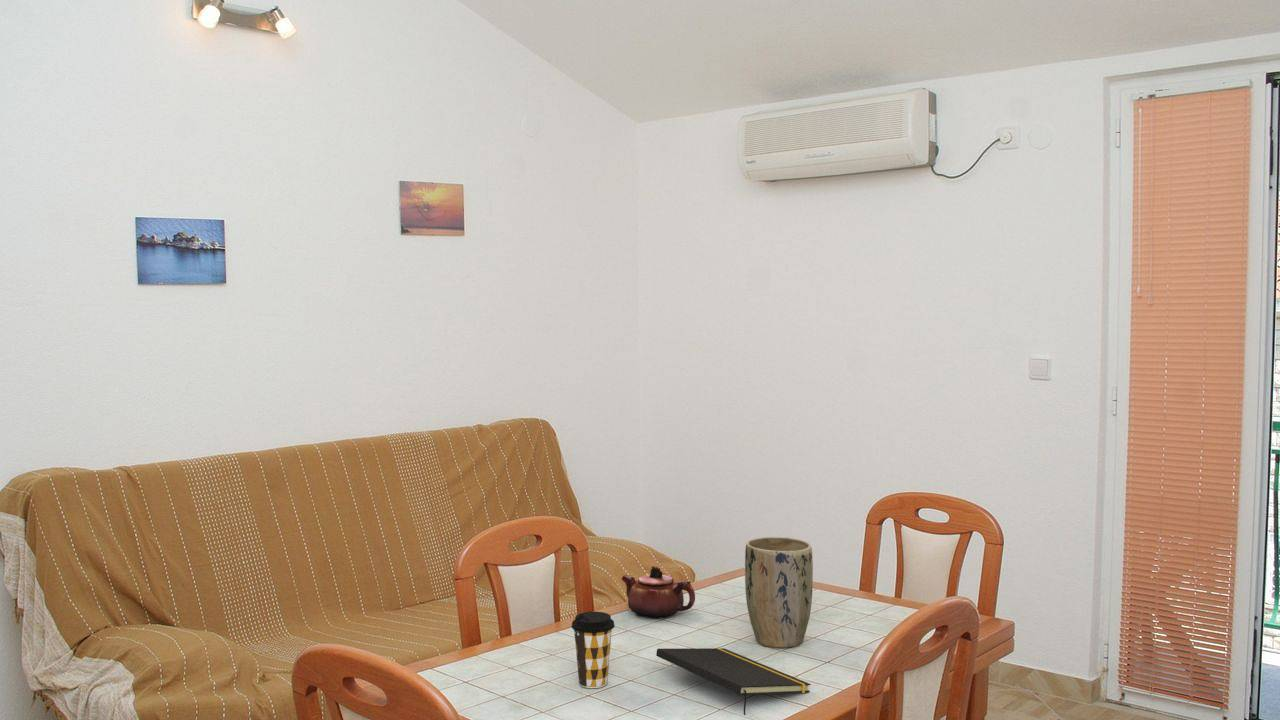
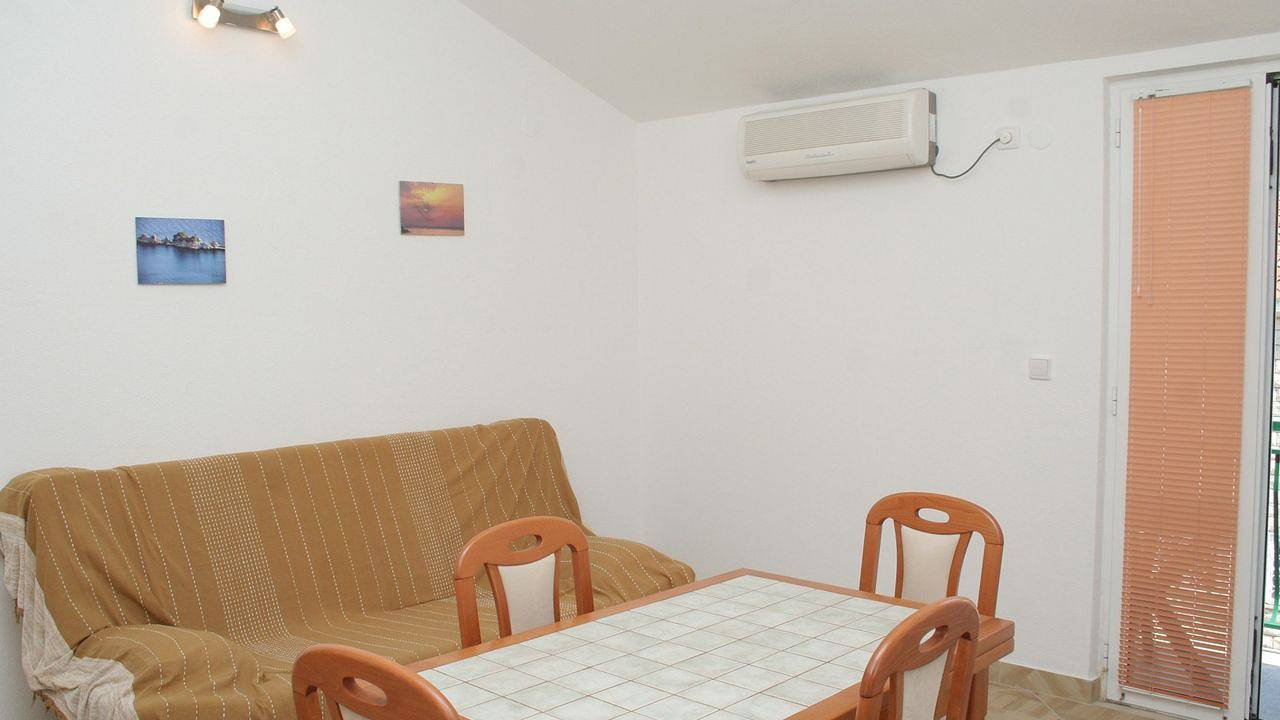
- teapot [621,565,696,620]
- plant pot [744,536,814,649]
- coffee cup [571,611,616,689]
- notepad [655,647,811,716]
